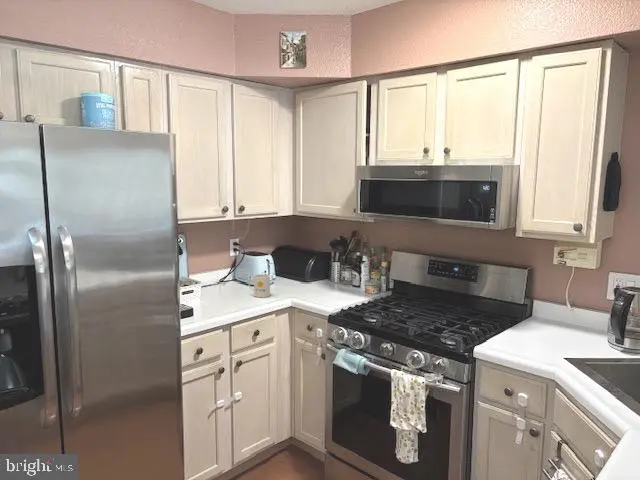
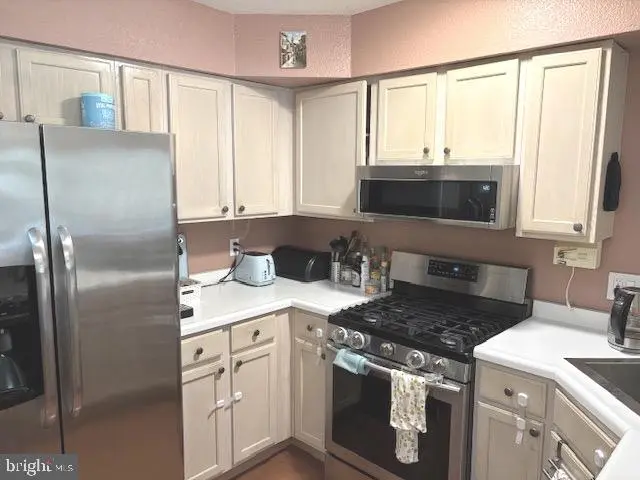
- mug [248,273,271,298]
